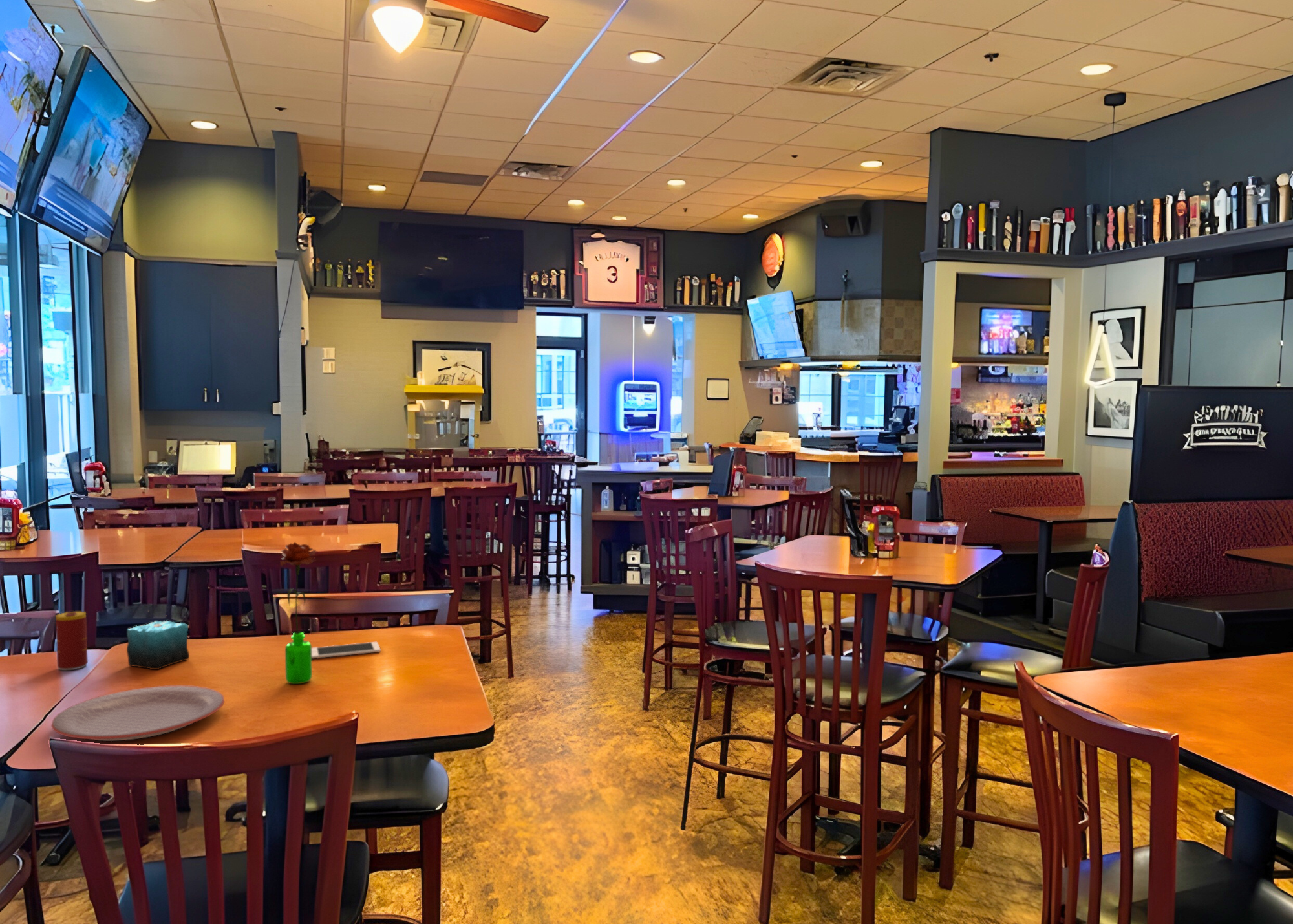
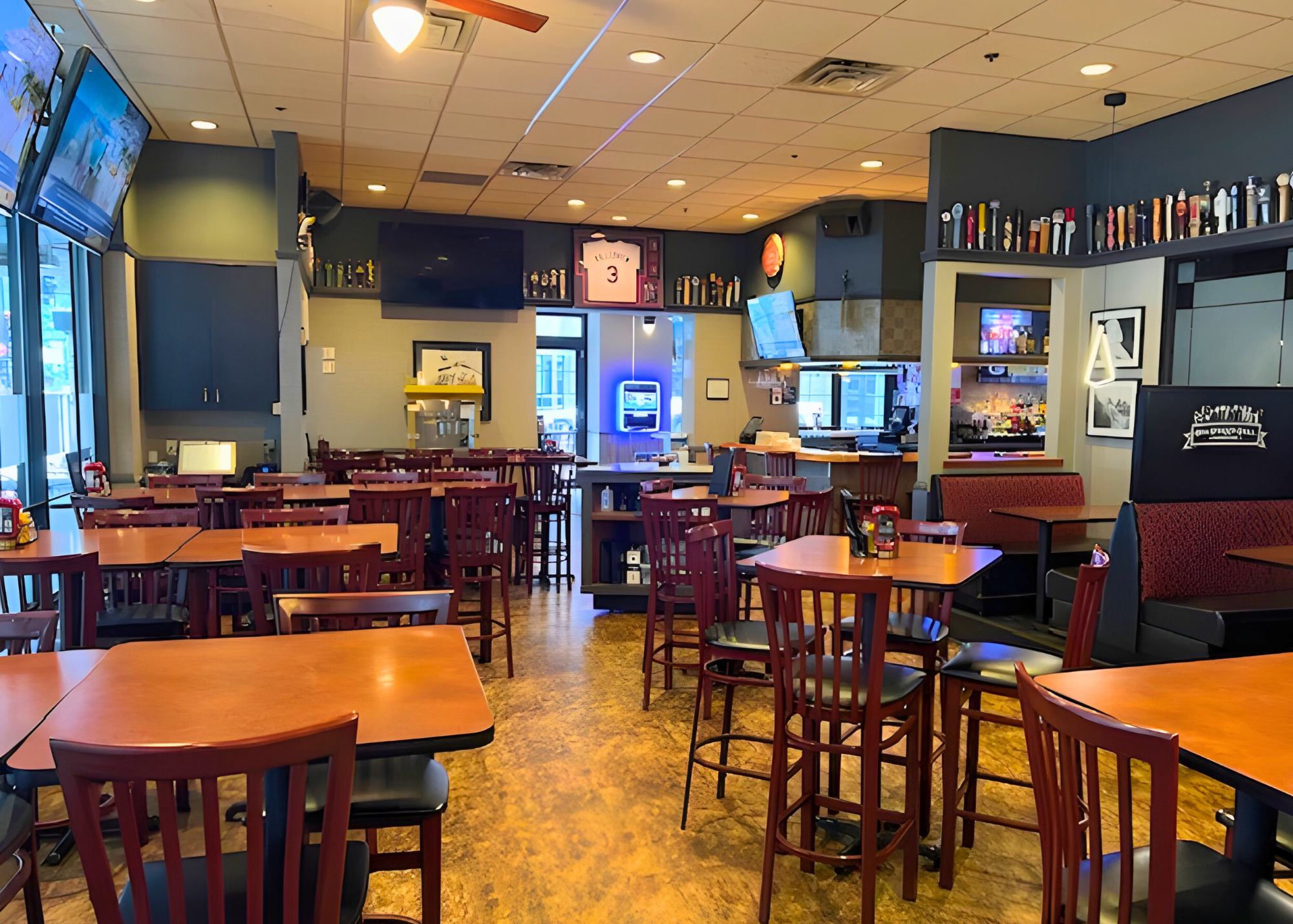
- cell phone [312,641,381,659]
- candle [126,610,190,670]
- flower [279,541,319,685]
- beverage can [55,611,89,671]
- plate [50,685,225,742]
